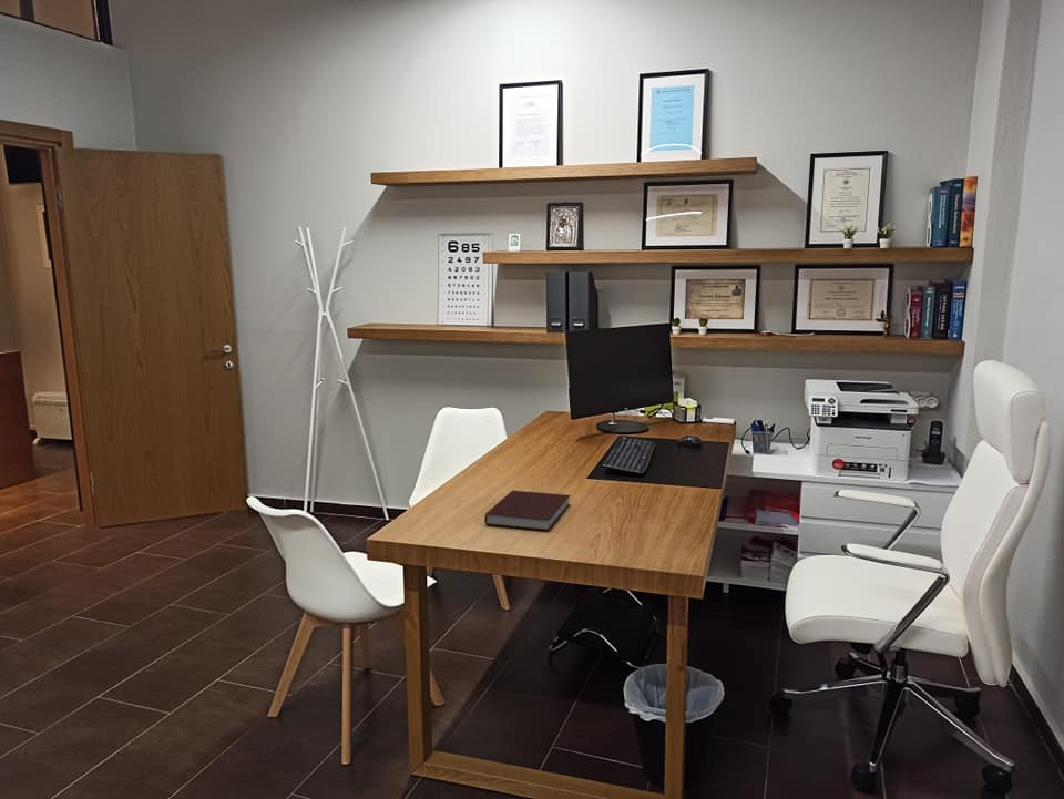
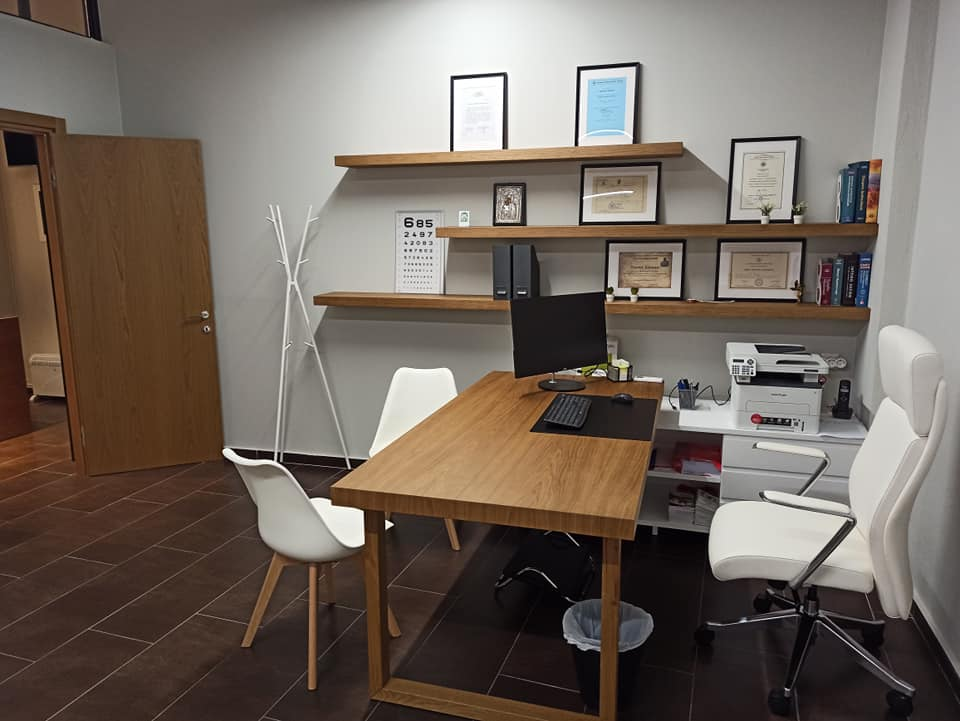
- notebook [483,489,571,532]
